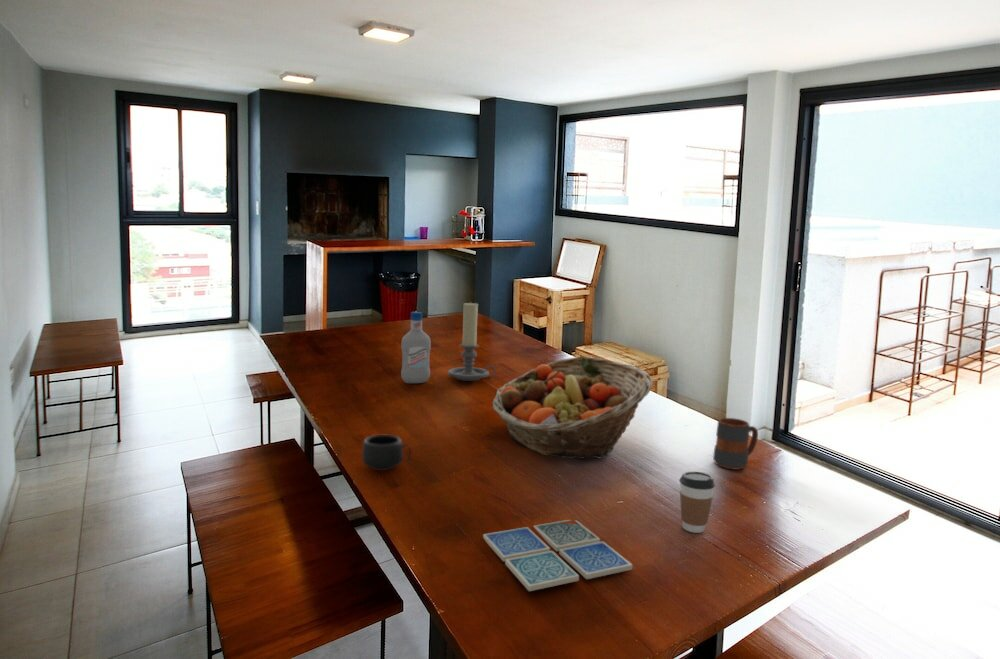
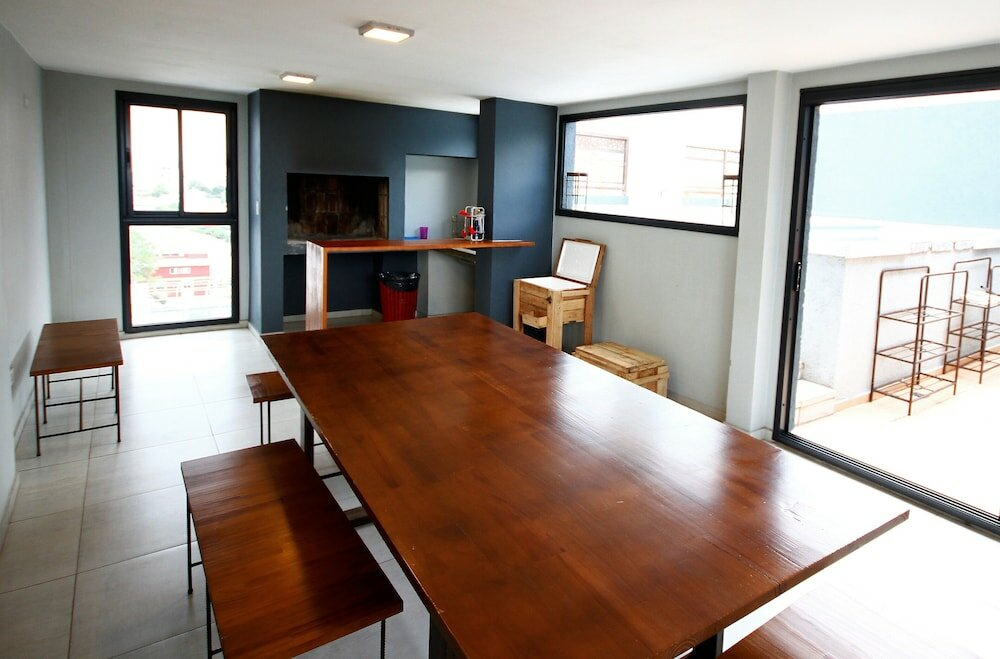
- fruit basket [492,356,654,460]
- drink coaster [482,519,634,592]
- candle holder [447,301,497,382]
- mug [712,417,759,470]
- mug [361,434,412,472]
- bottle [400,311,432,384]
- coffee cup [679,471,716,534]
